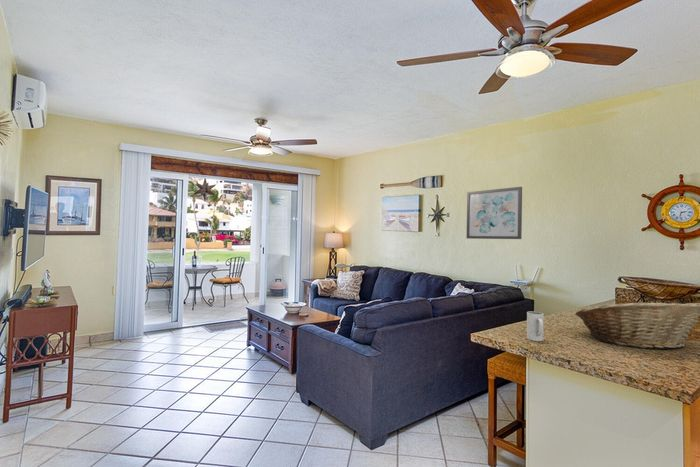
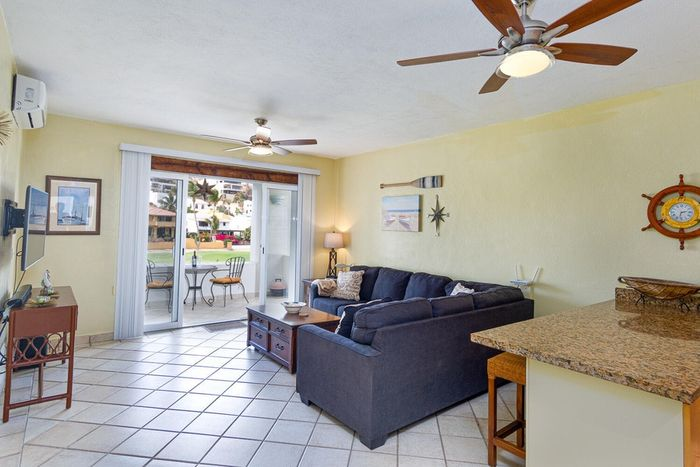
- fruit basket [575,298,700,350]
- mug [526,311,545,342]
- wall art [466,186,523,240]
